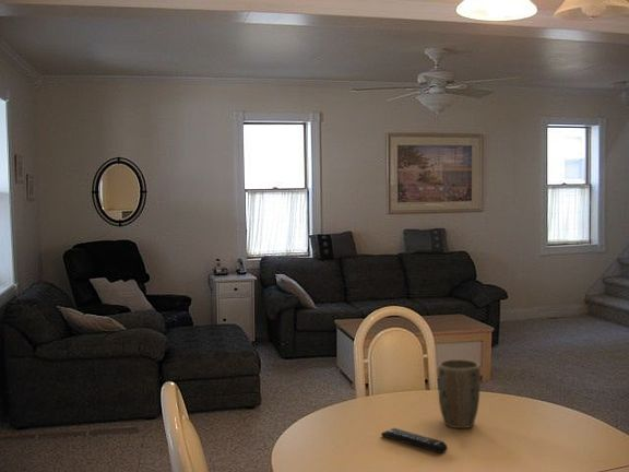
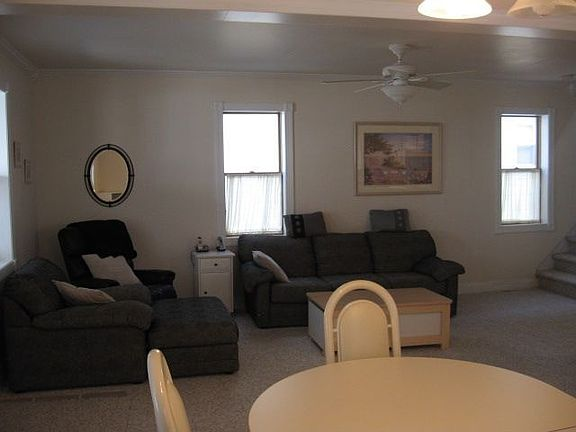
- remote control [380,427,449,455]
- plant pot [437,358,482,429]
